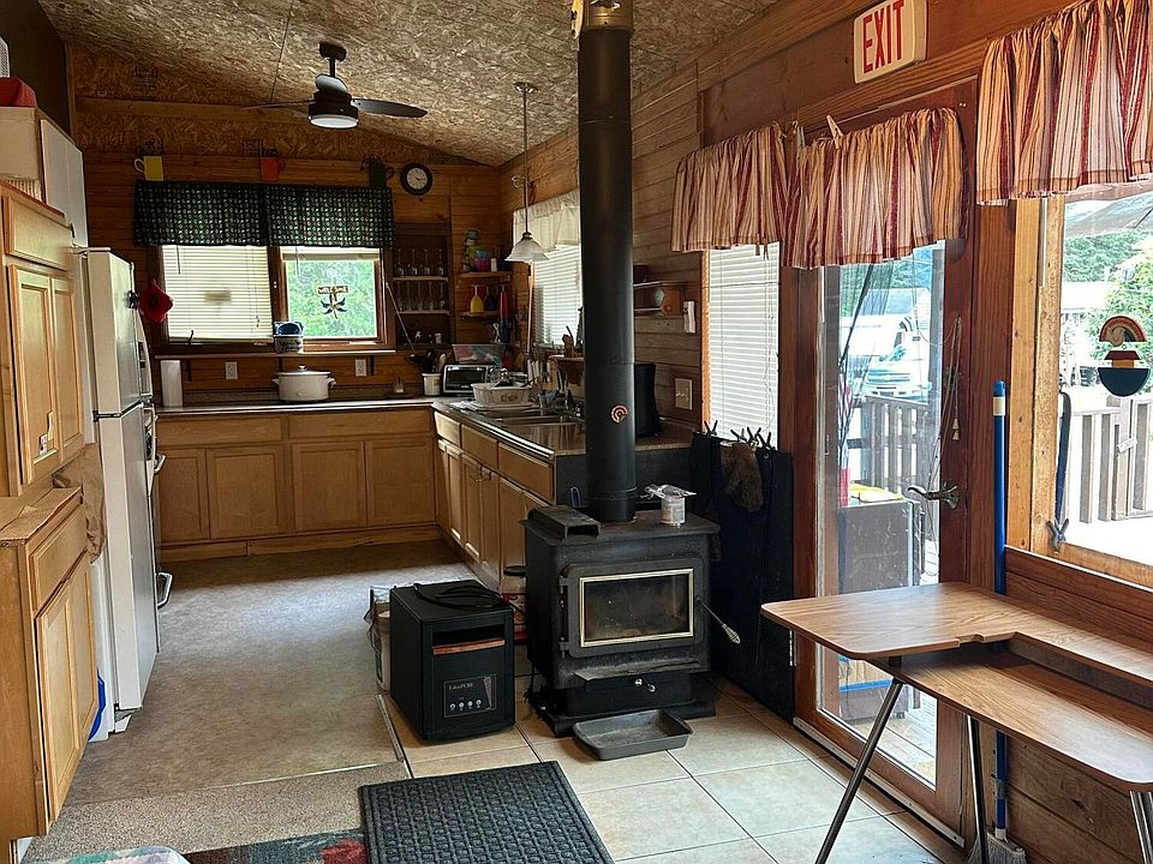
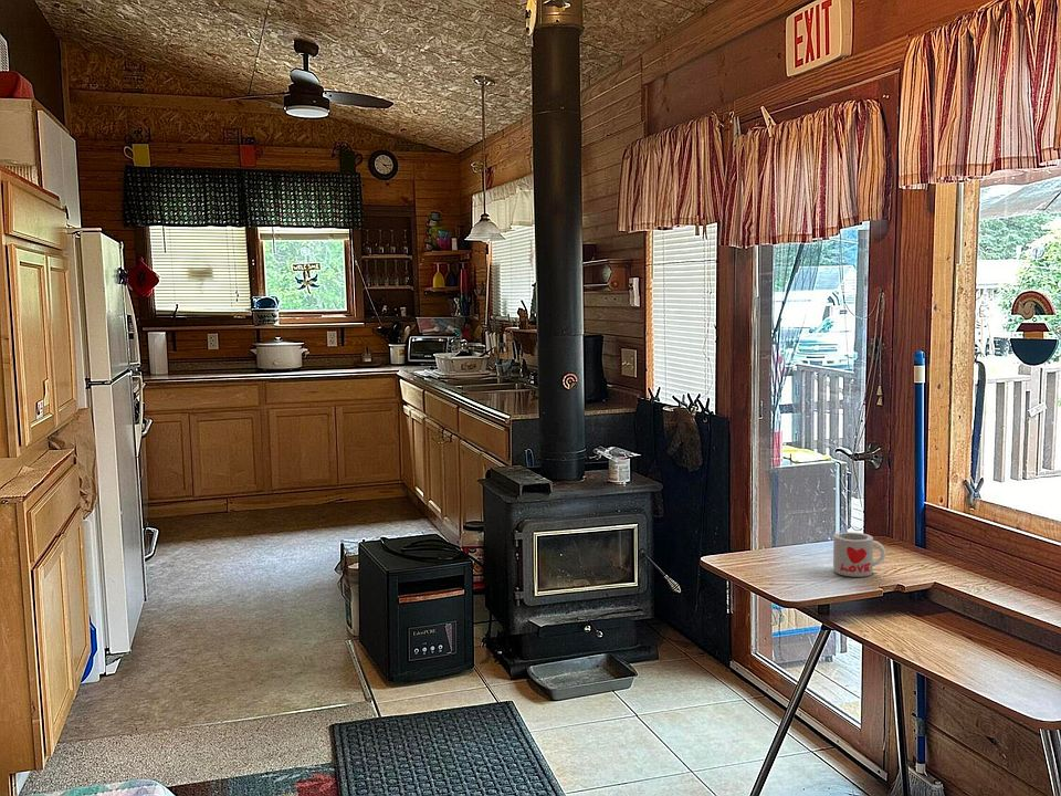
+ mug [832,531,886,578]
